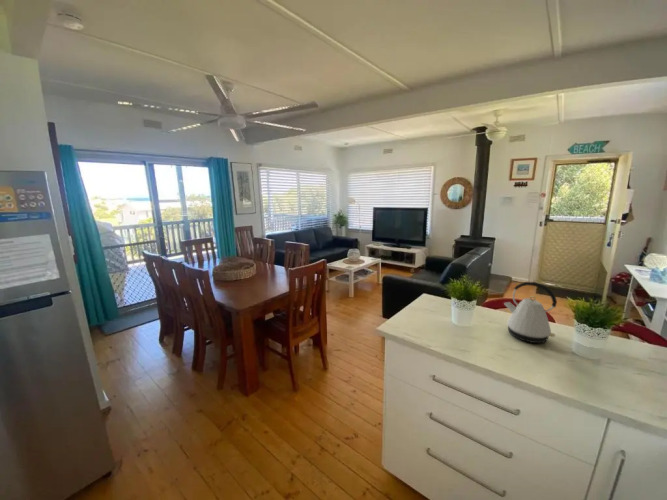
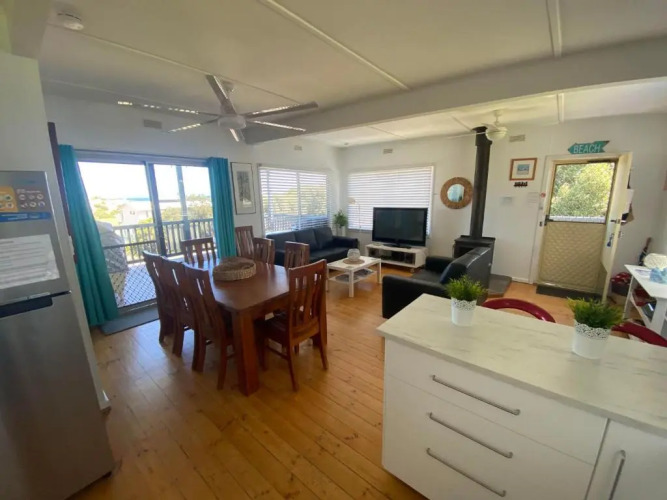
- kettle [503,281,558,344]
